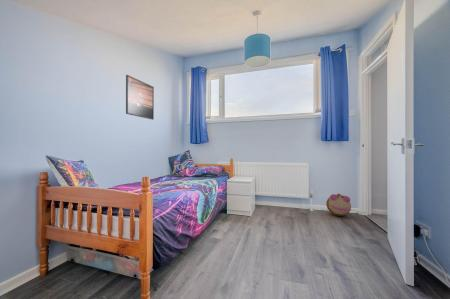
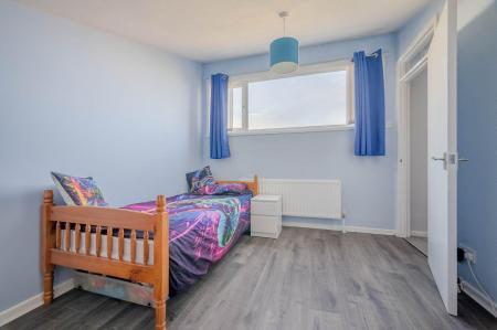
- plush toy [325,193,352,217]
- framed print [125,74,155,121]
